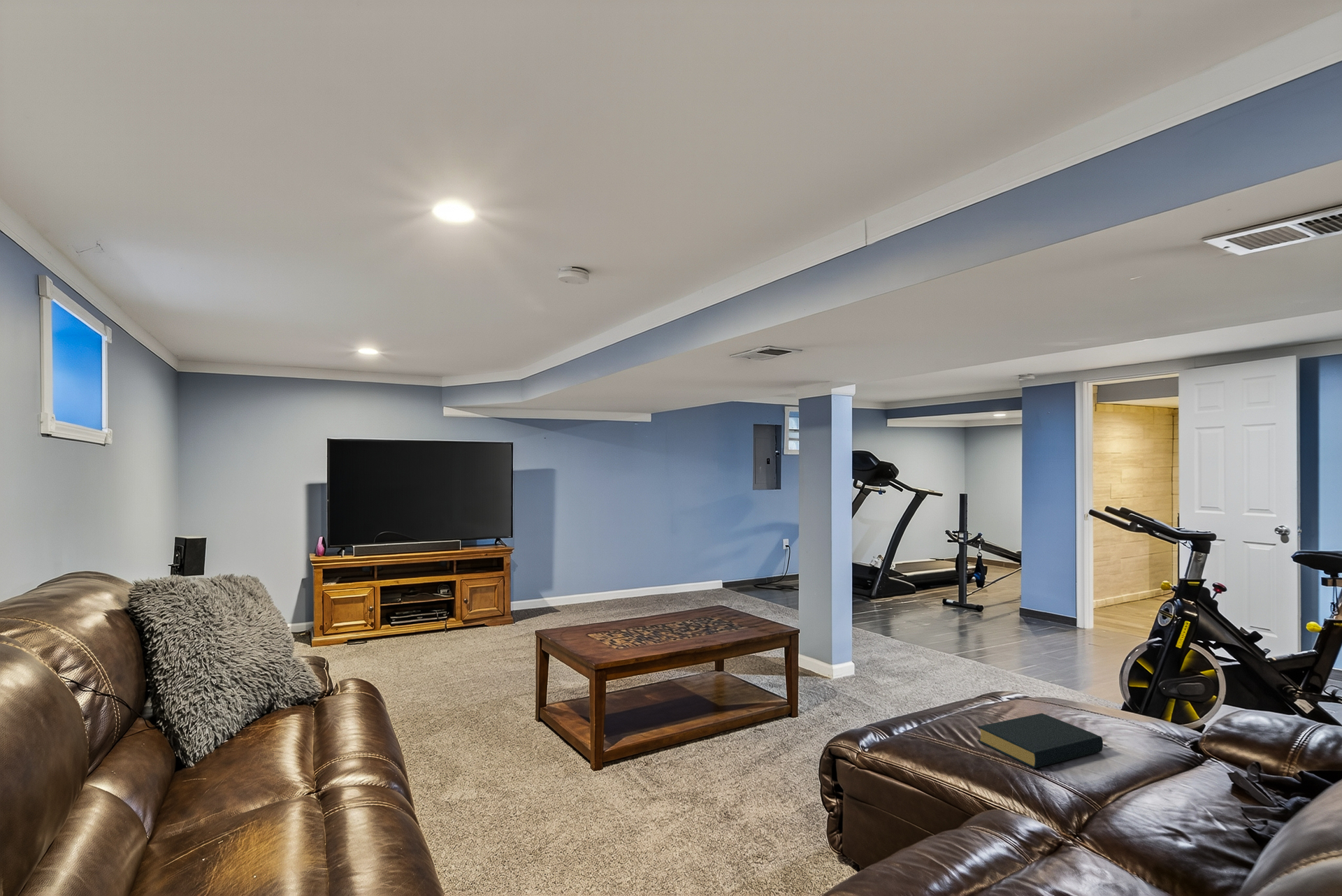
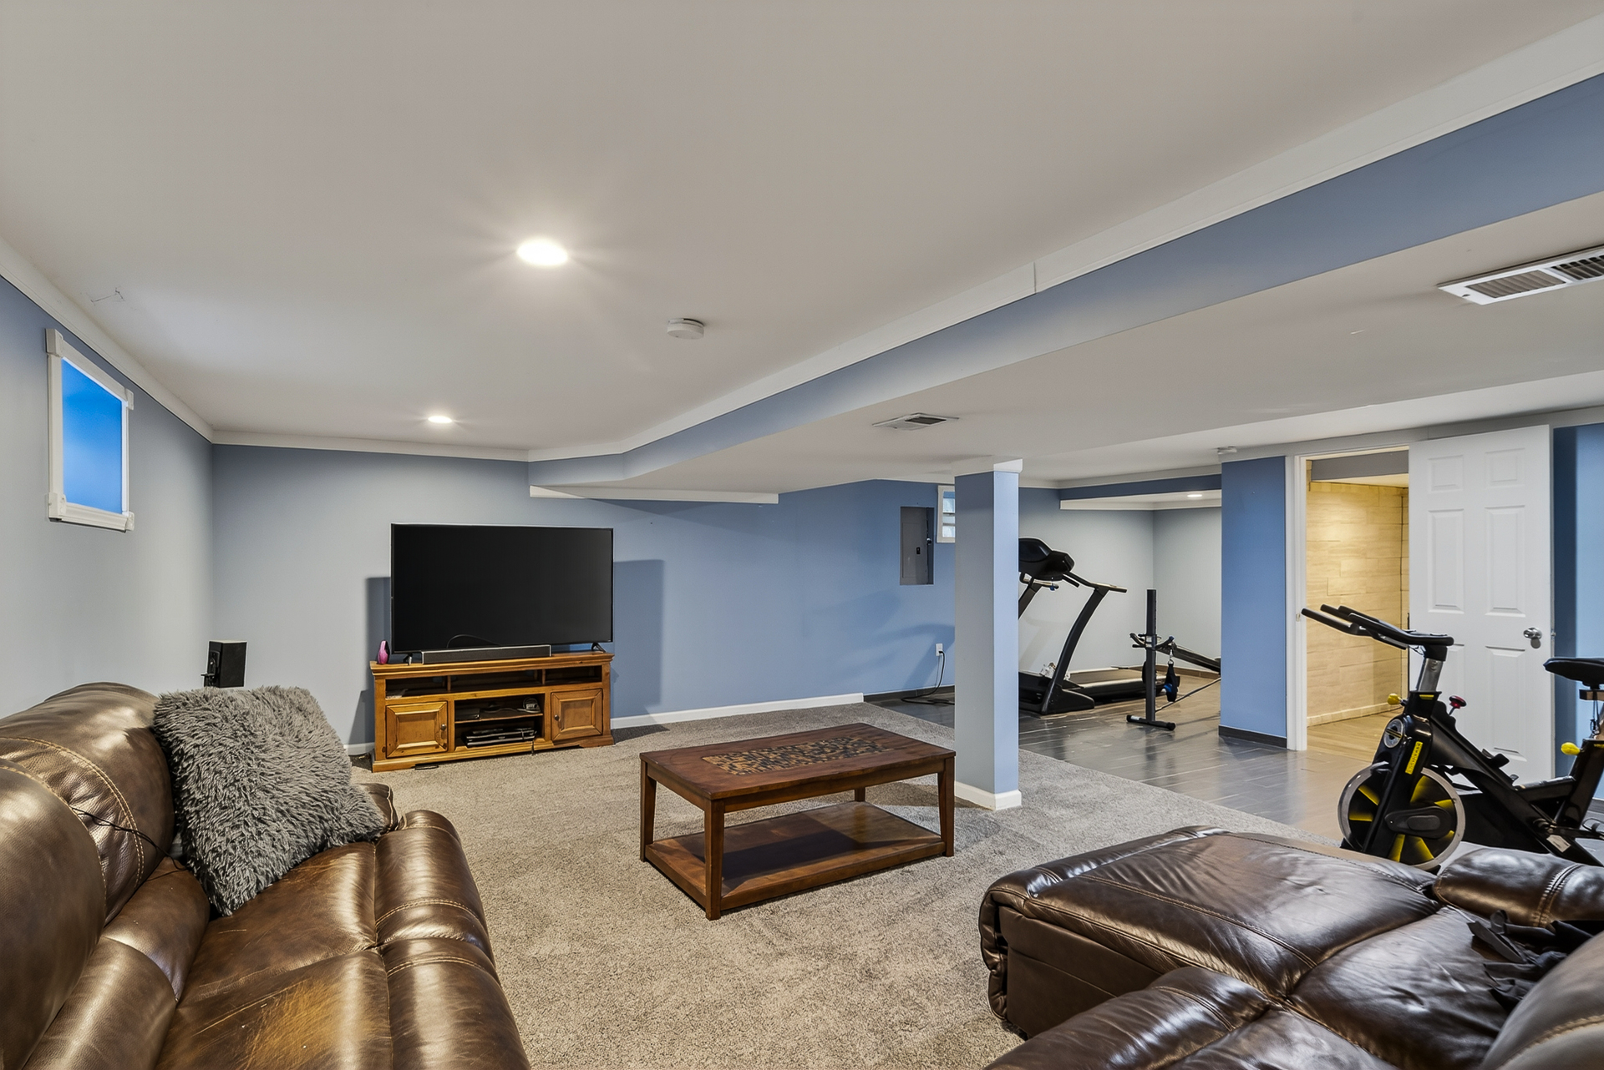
- hardback book [976,712,1104,769]
